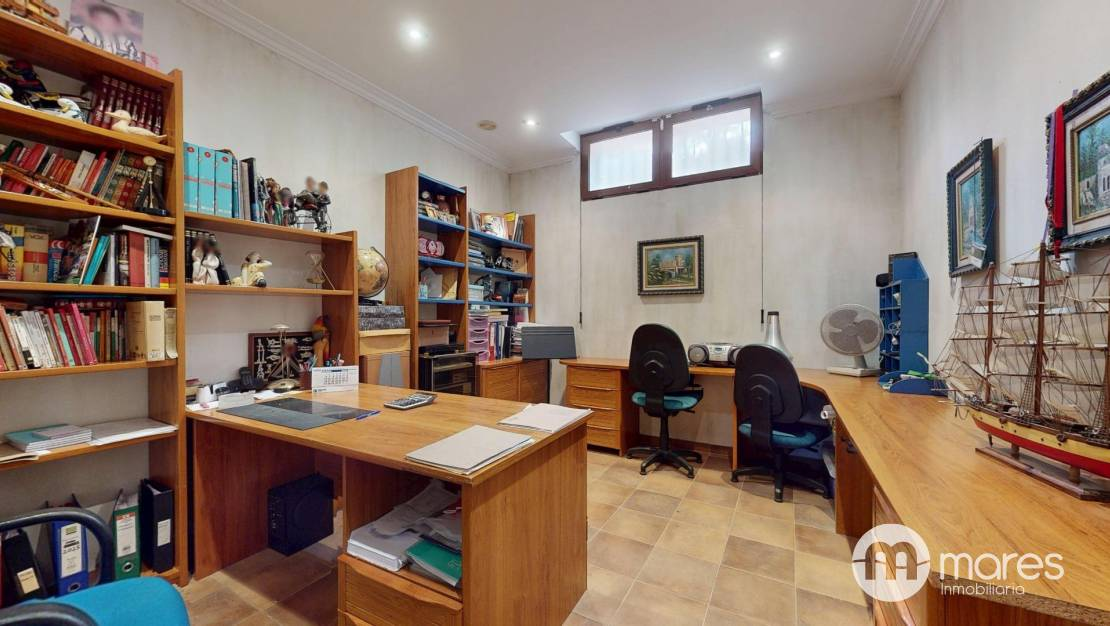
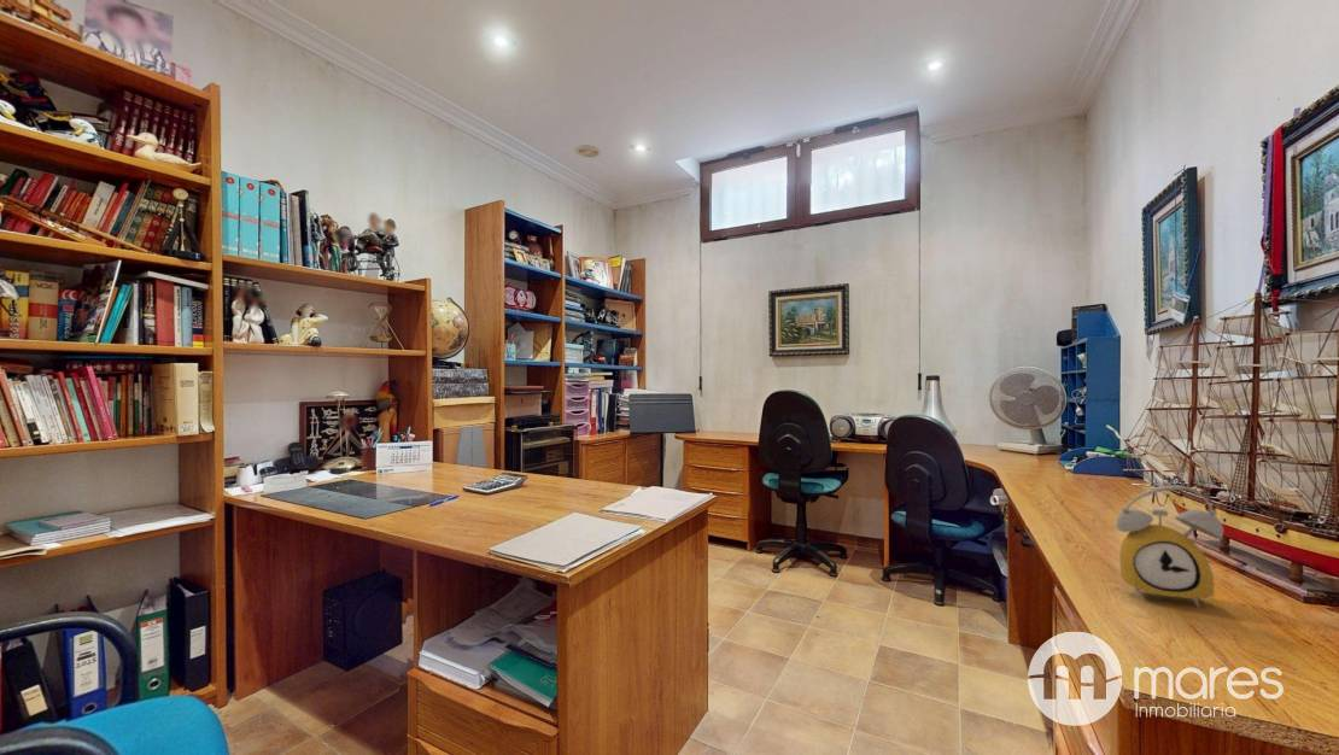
+ alarm clock [1115,484,1224,608]
